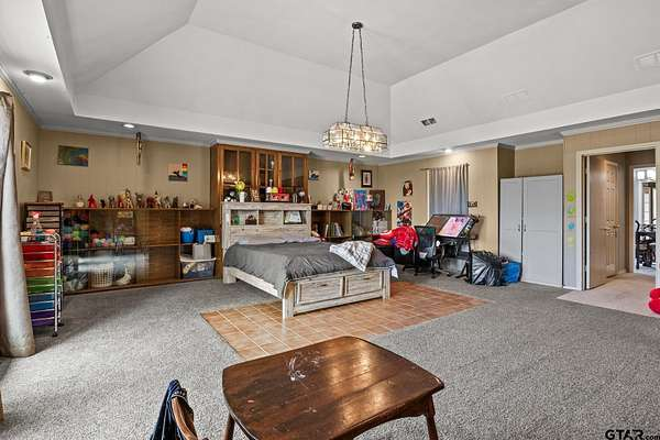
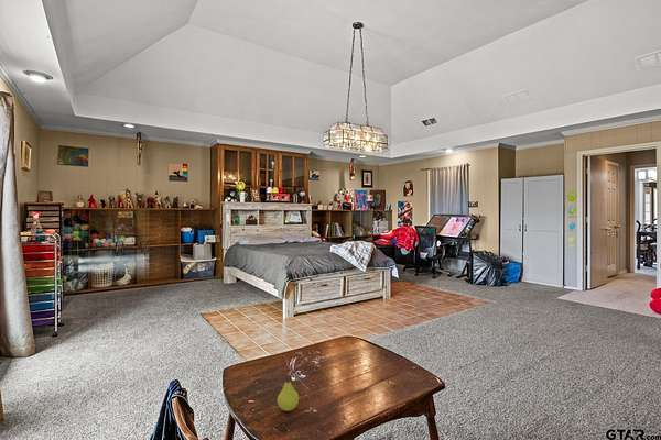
+ fruit [277,377,300,413]
